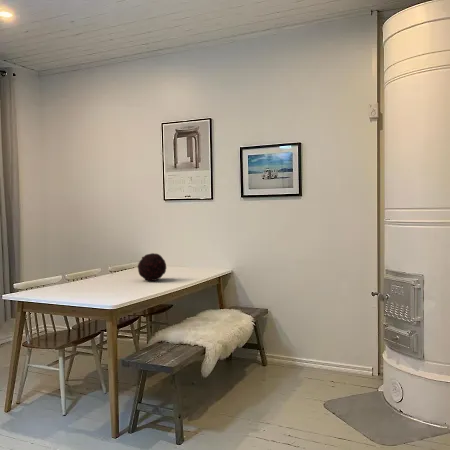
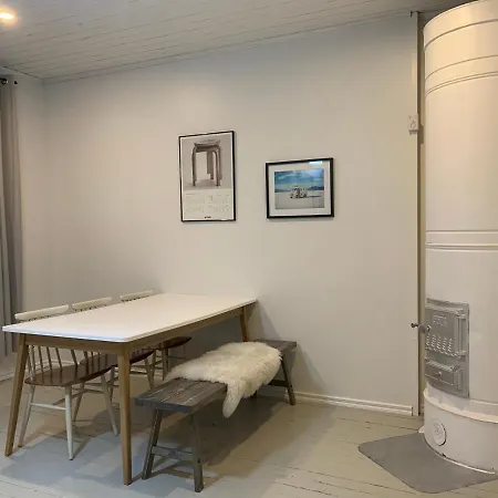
- decorative orb [137,252,167,282]
